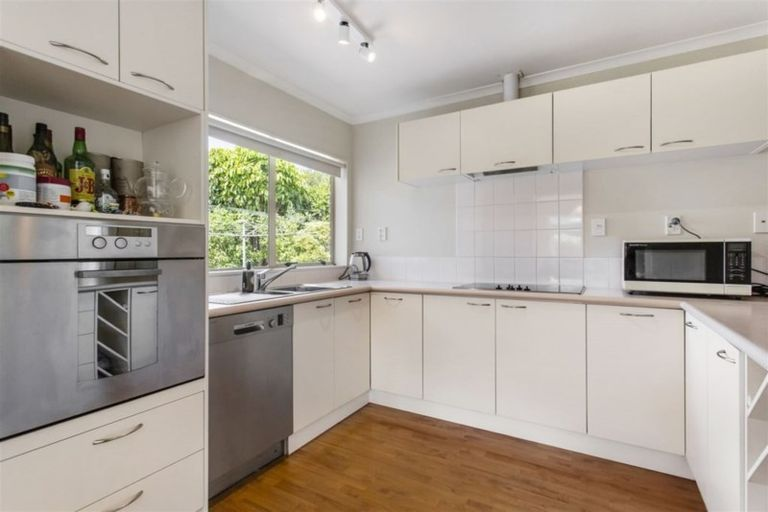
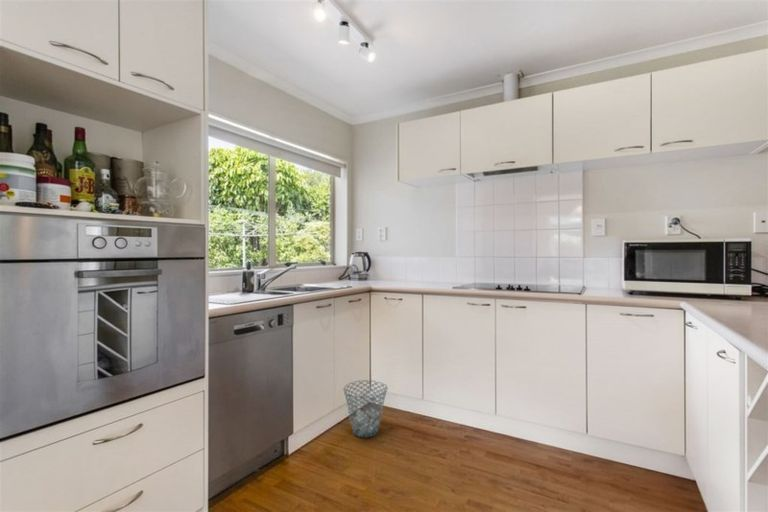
+ waste basket [342,379,388,439]
